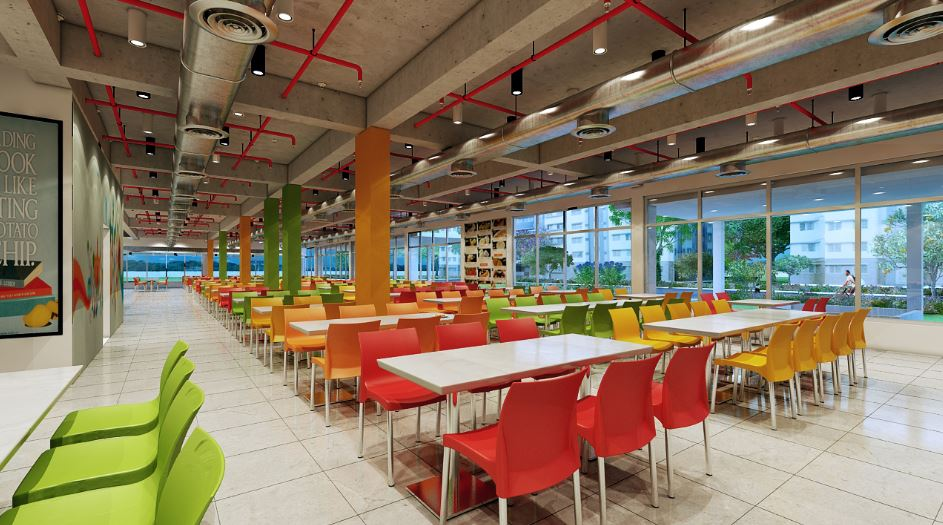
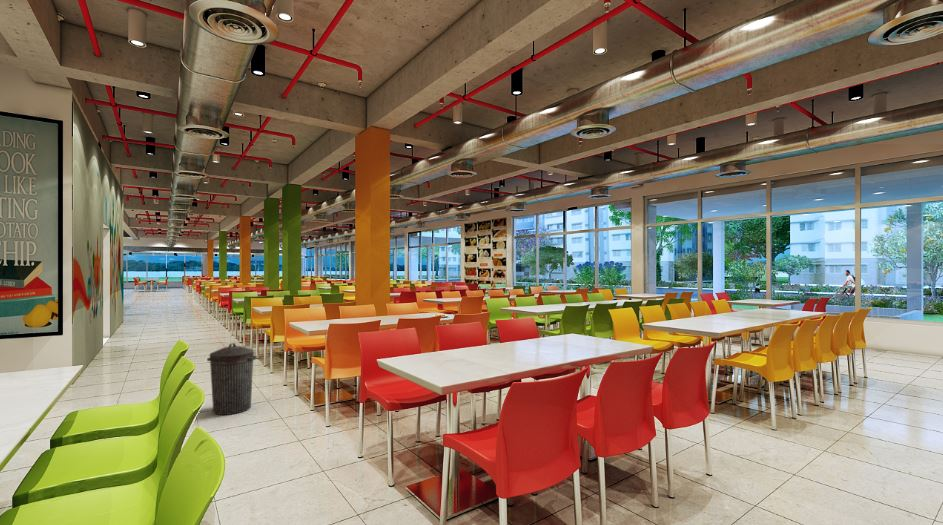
+ trash can [206,342,258,416]
